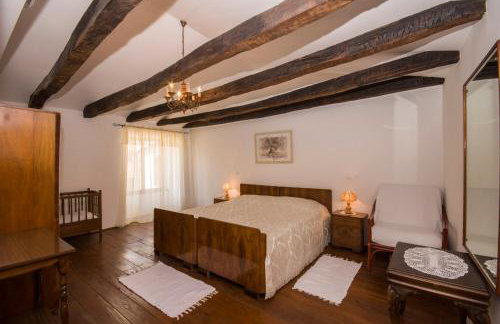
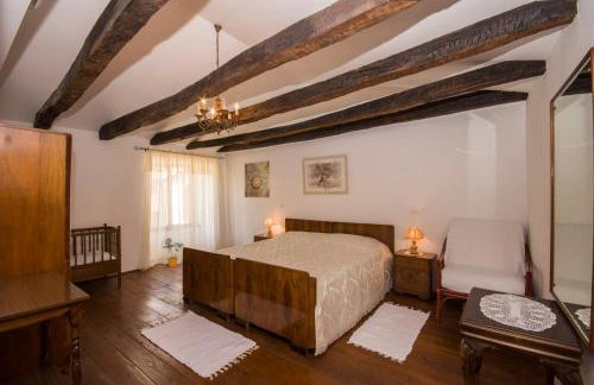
+ house plant [160,236,185,269]
+ wall art [244,160,271,198]
